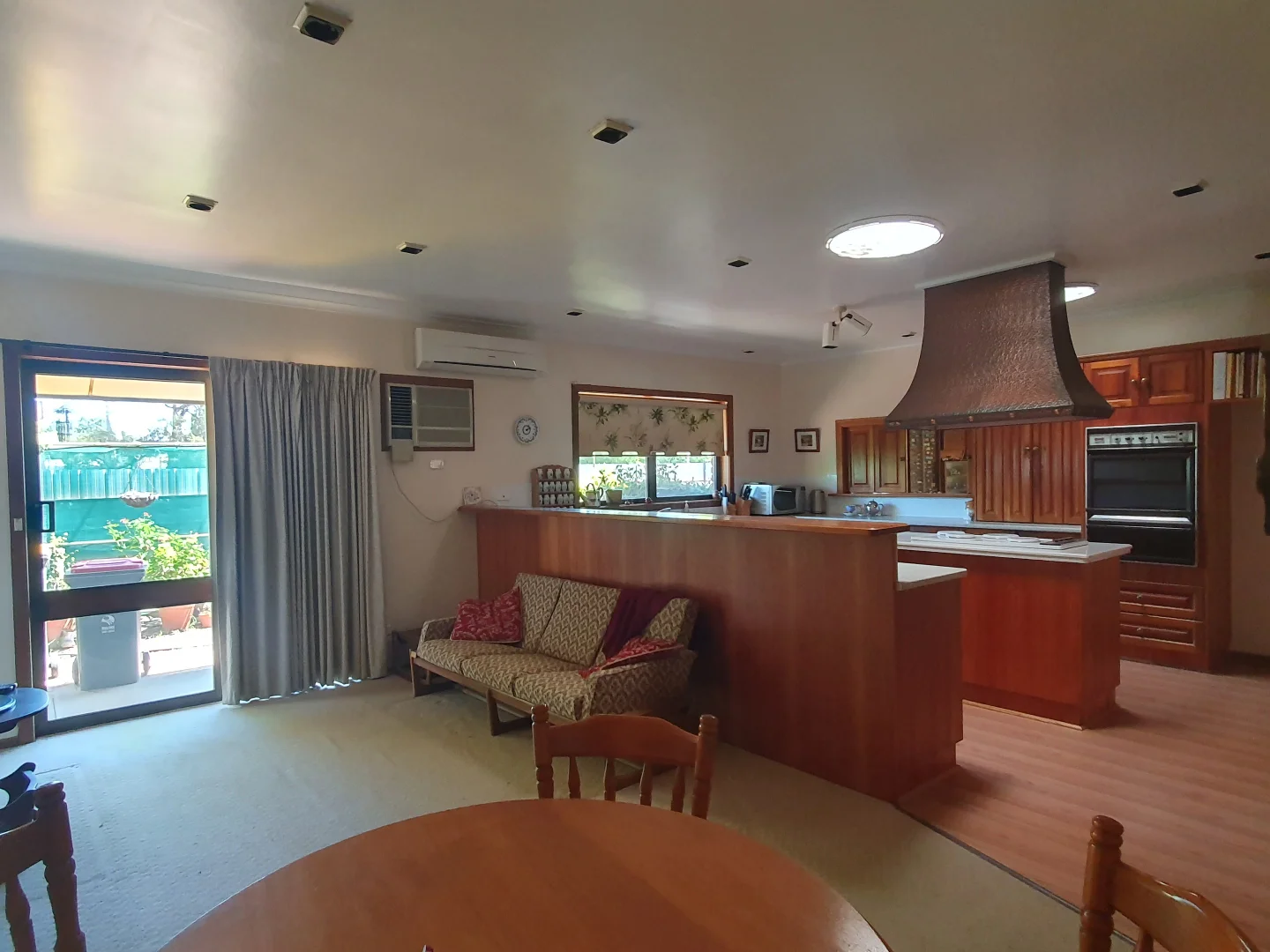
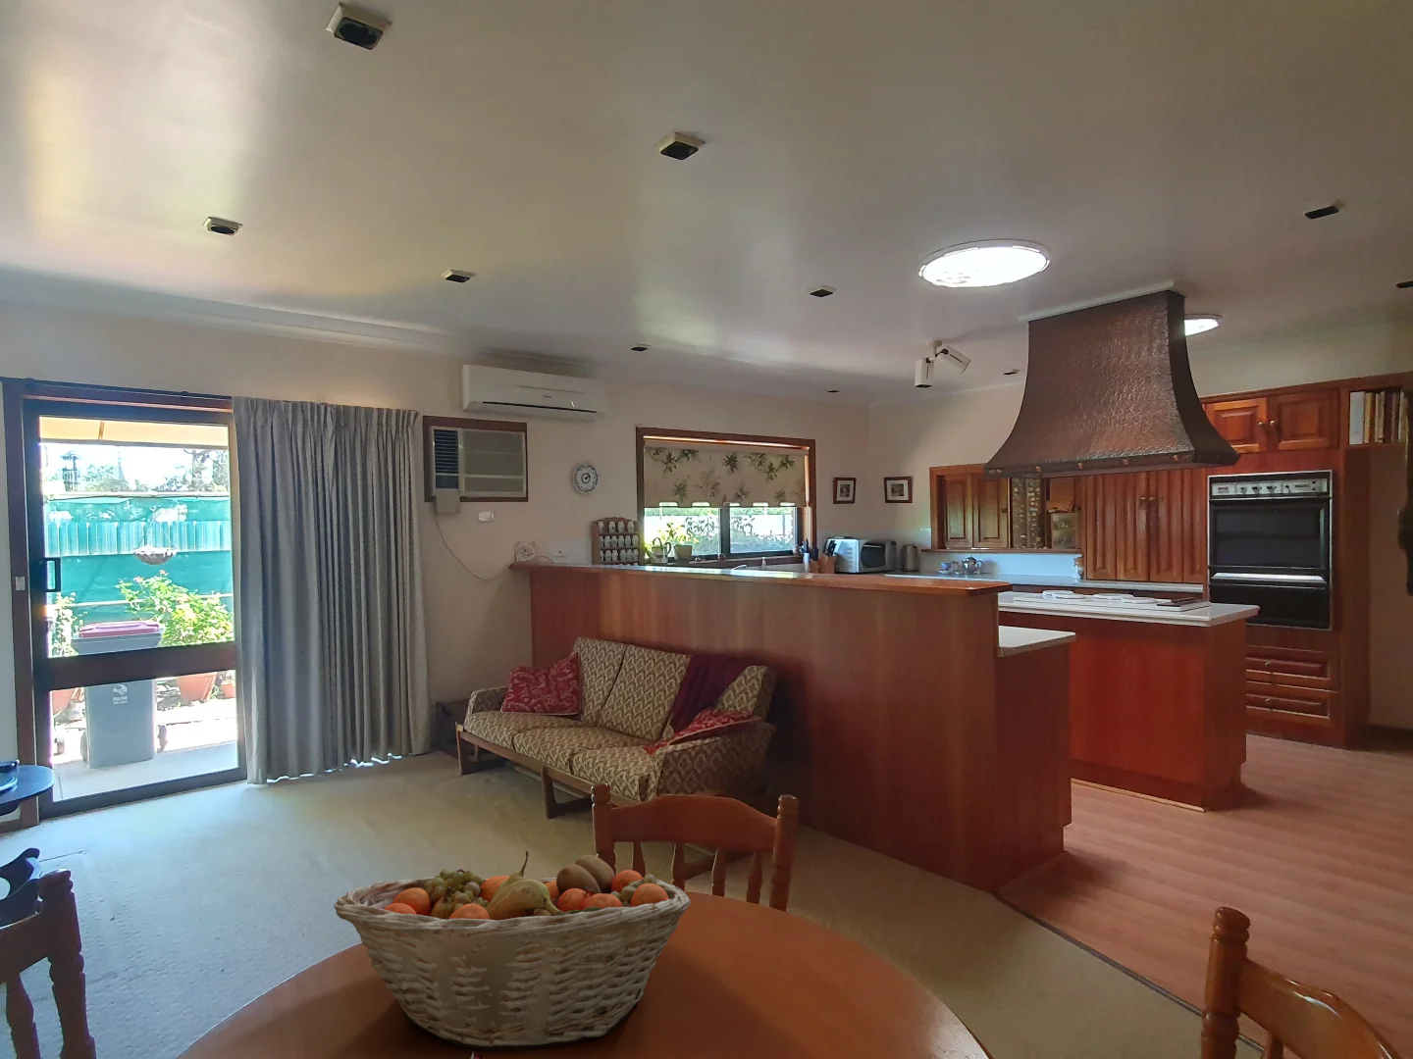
+ fruit basket [333,850,692,1053]
